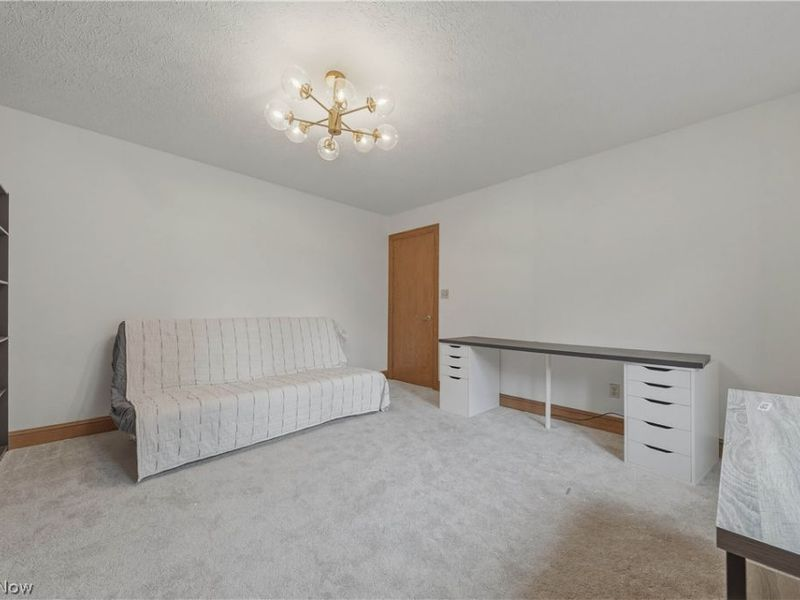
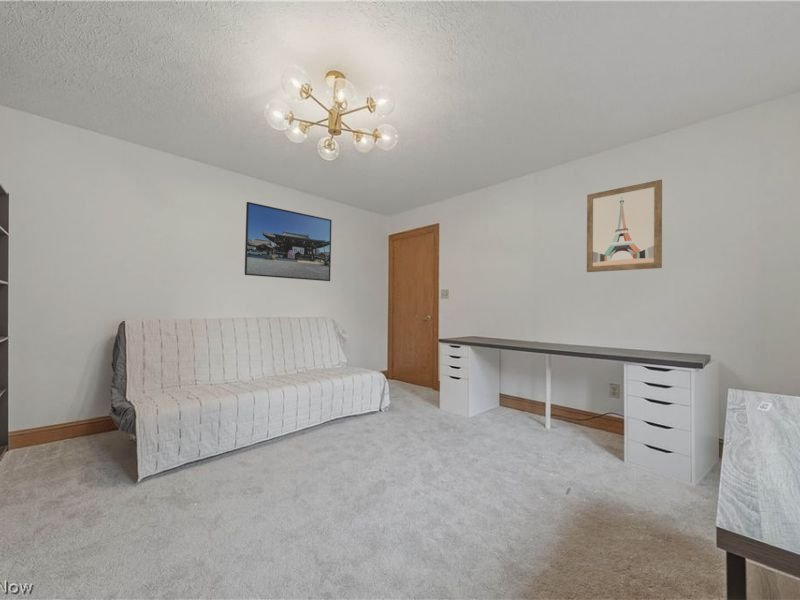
+ wall art [586,179,663,273]
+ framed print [244,201,333,282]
